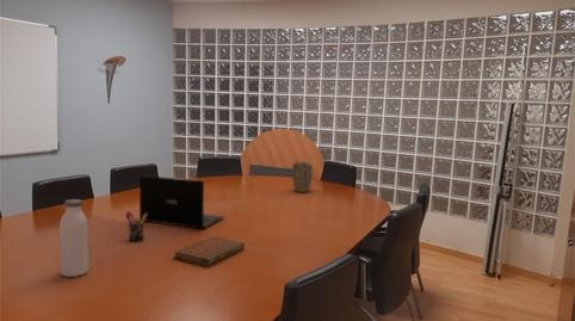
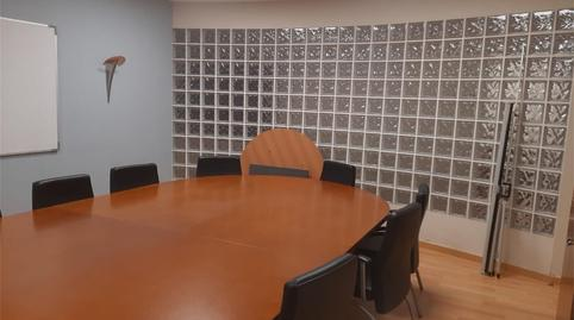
- laptop [138,174,225,230]
- water bottle [58,198,89,278]
- notebook [172,235,246,267]
- pen holder [124,210,147,242]
- plant pot [291,161,313,193]
